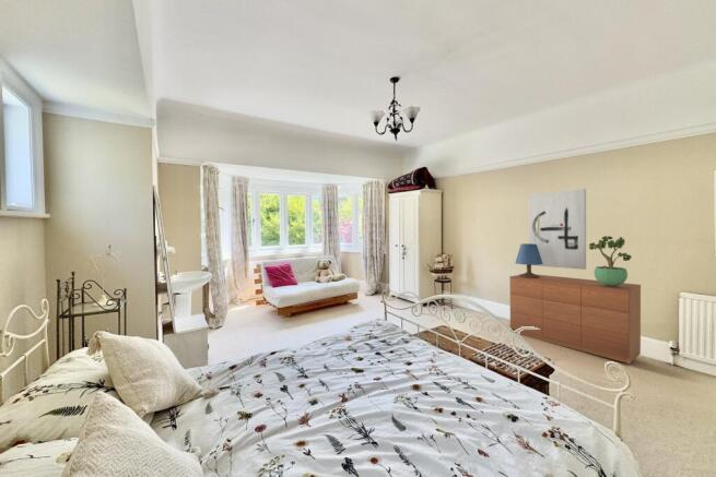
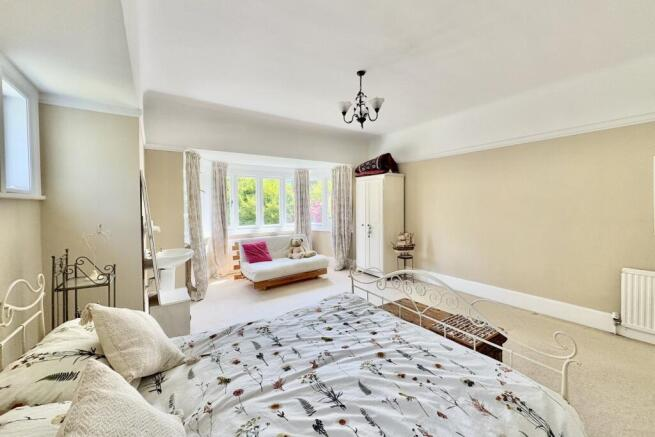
- dresser [508,274,642,366]
- potted plant [588,235,633,286]
- table lamp [514,242,543,278]
- wall art [528,188,587,271]
